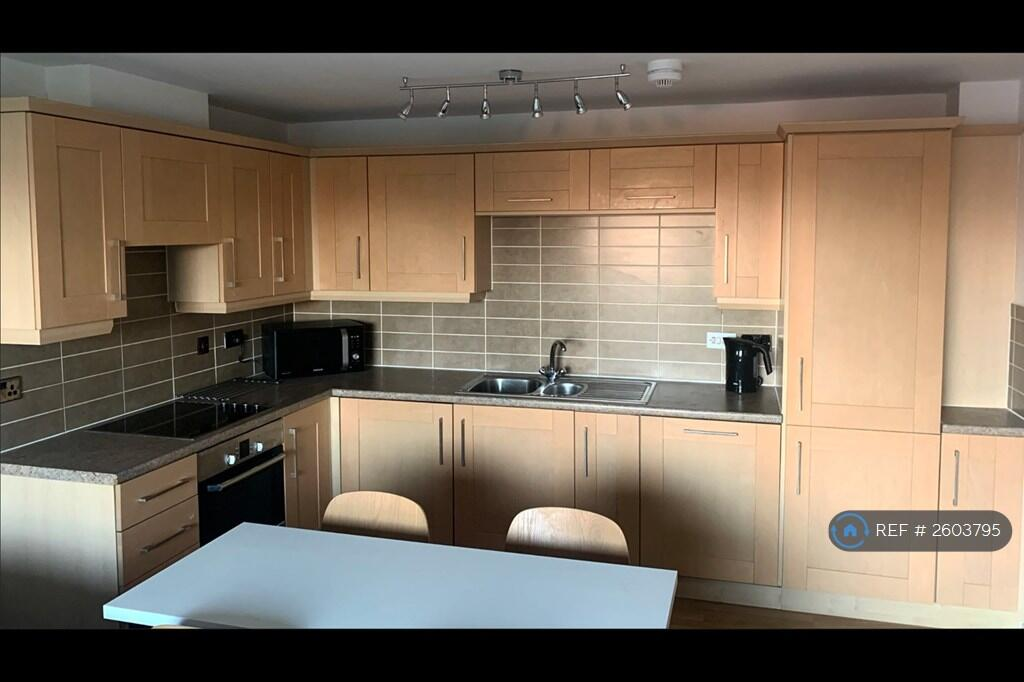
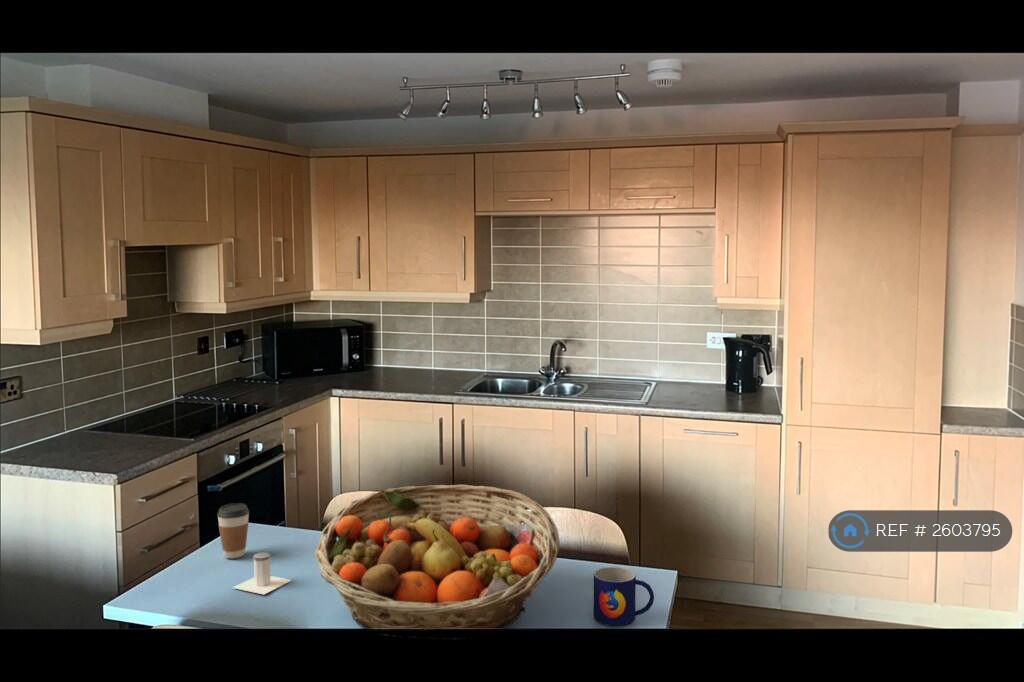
+ fruit basket [314,484,561,640]
+ coffee cup [216,502,250,559]
+ salt shaker [231,552,293,595]
+ mug [592,566,655,627]
